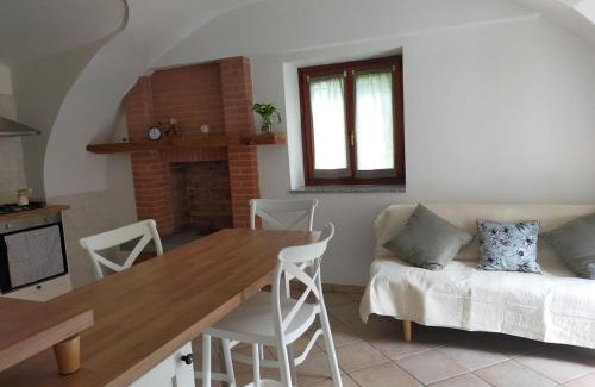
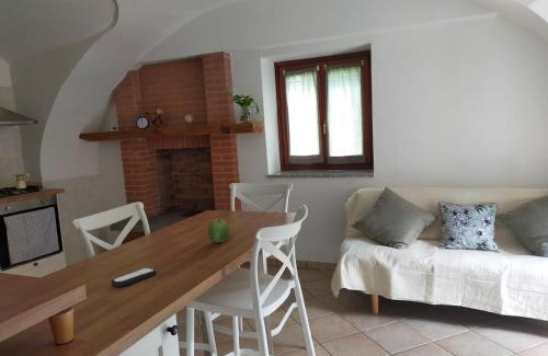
+ fruit [207,218,230,244]
+ remote control [111,267,158,288]
